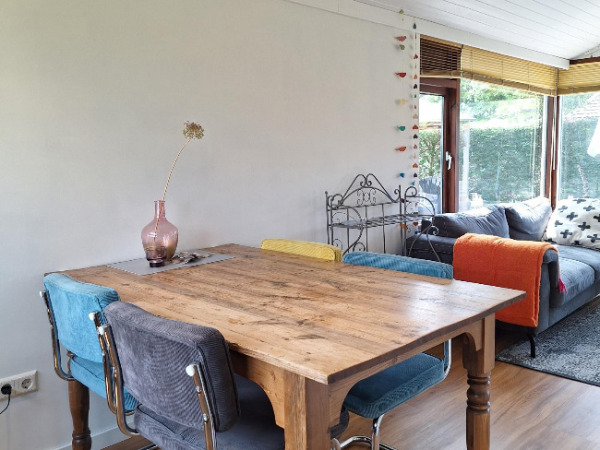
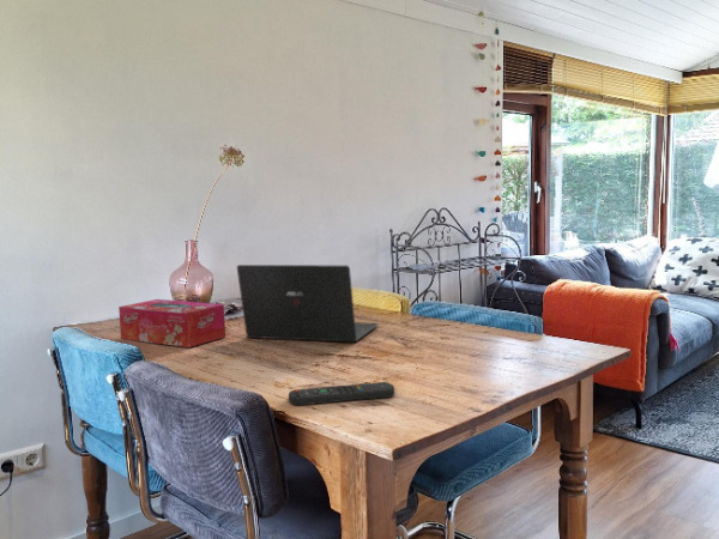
+ tissue box [117,298,226,349]
+ laptop [236,264,379,343]
+ remote control [288,381,395,406]
